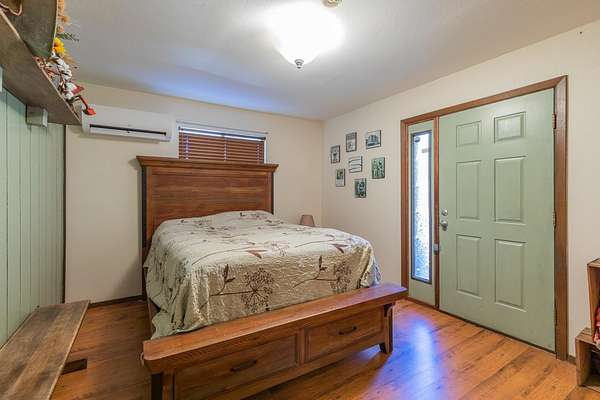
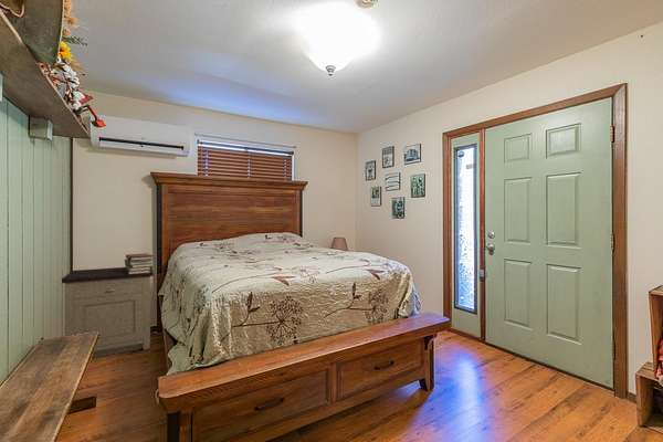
+ nightstand [61,266,155,359]
+ book stack [124,252,155,274]
